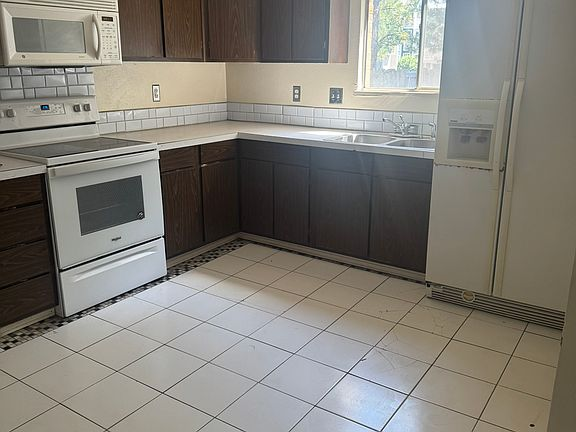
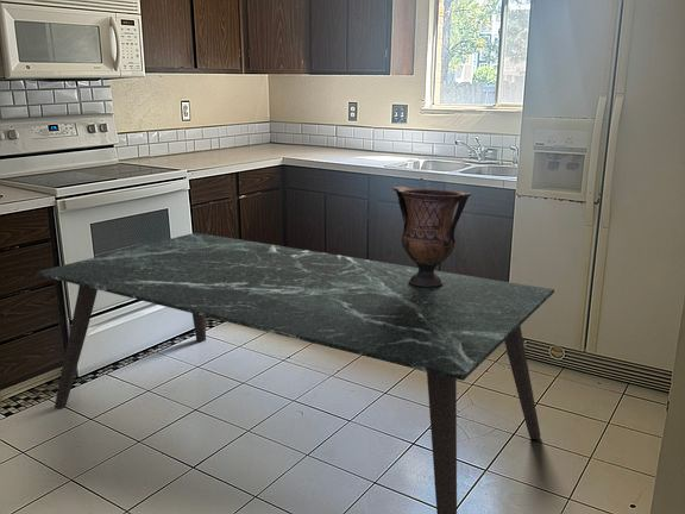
+ vase [391,186,473,287]
+ dining table [36,232,555,514]
